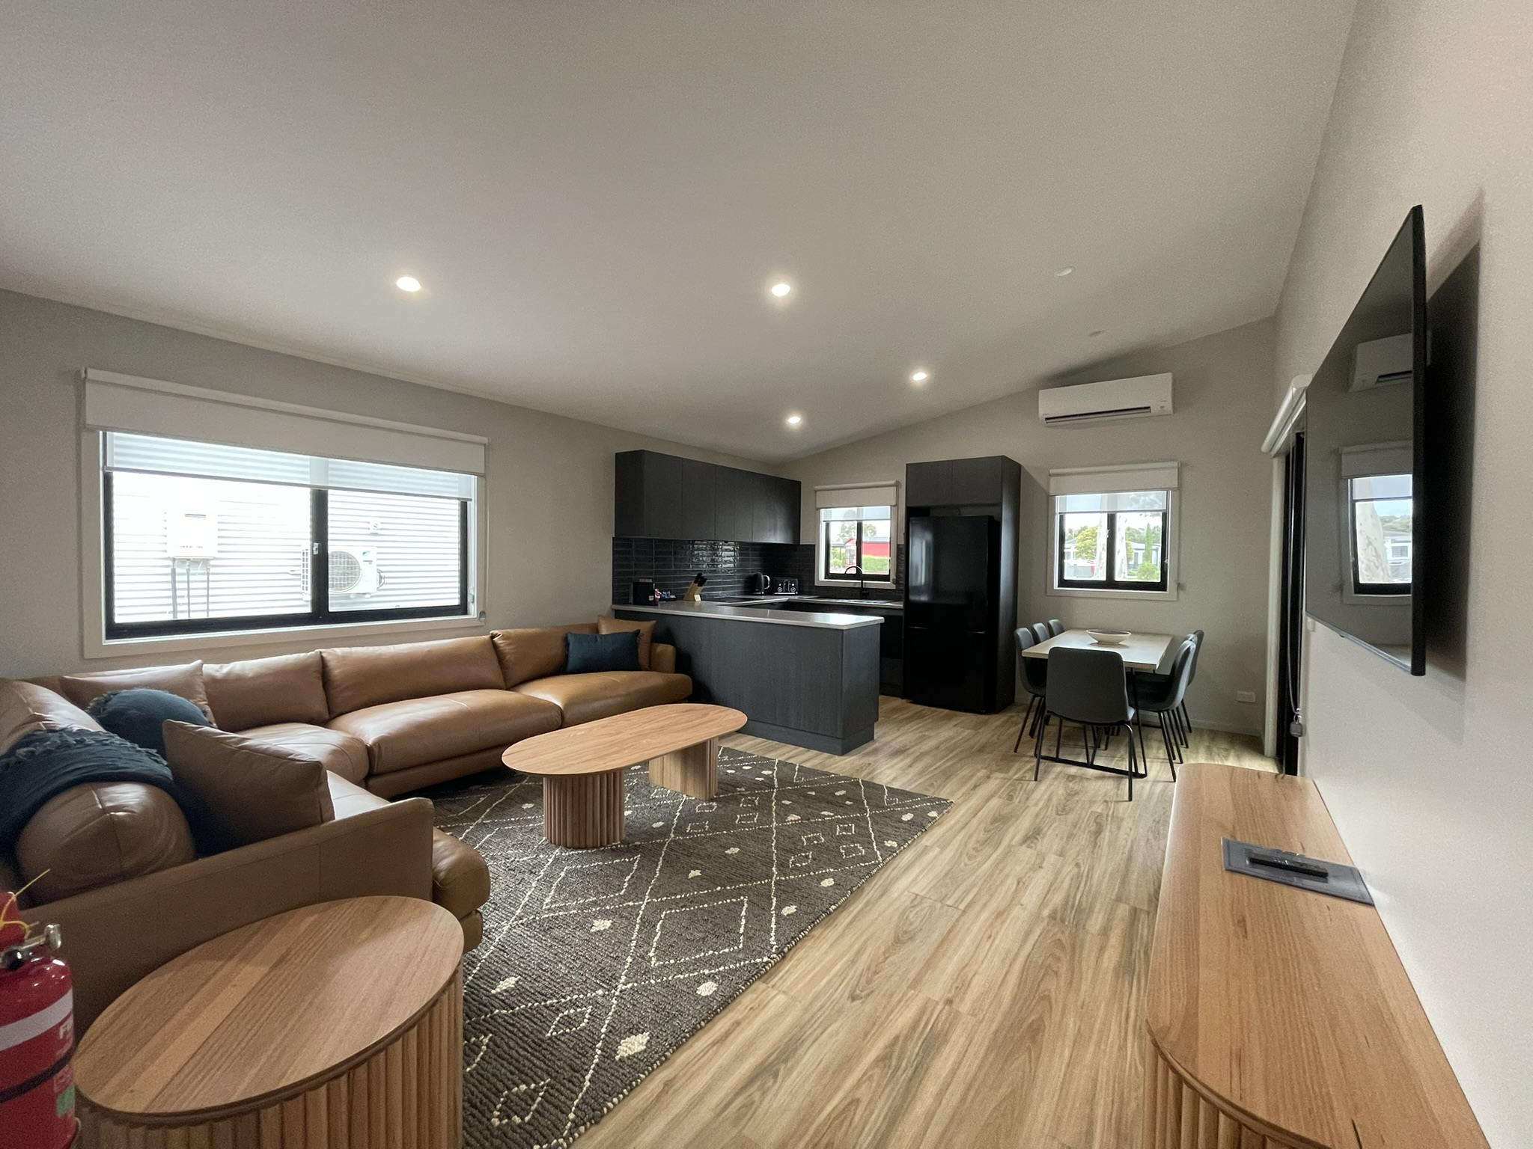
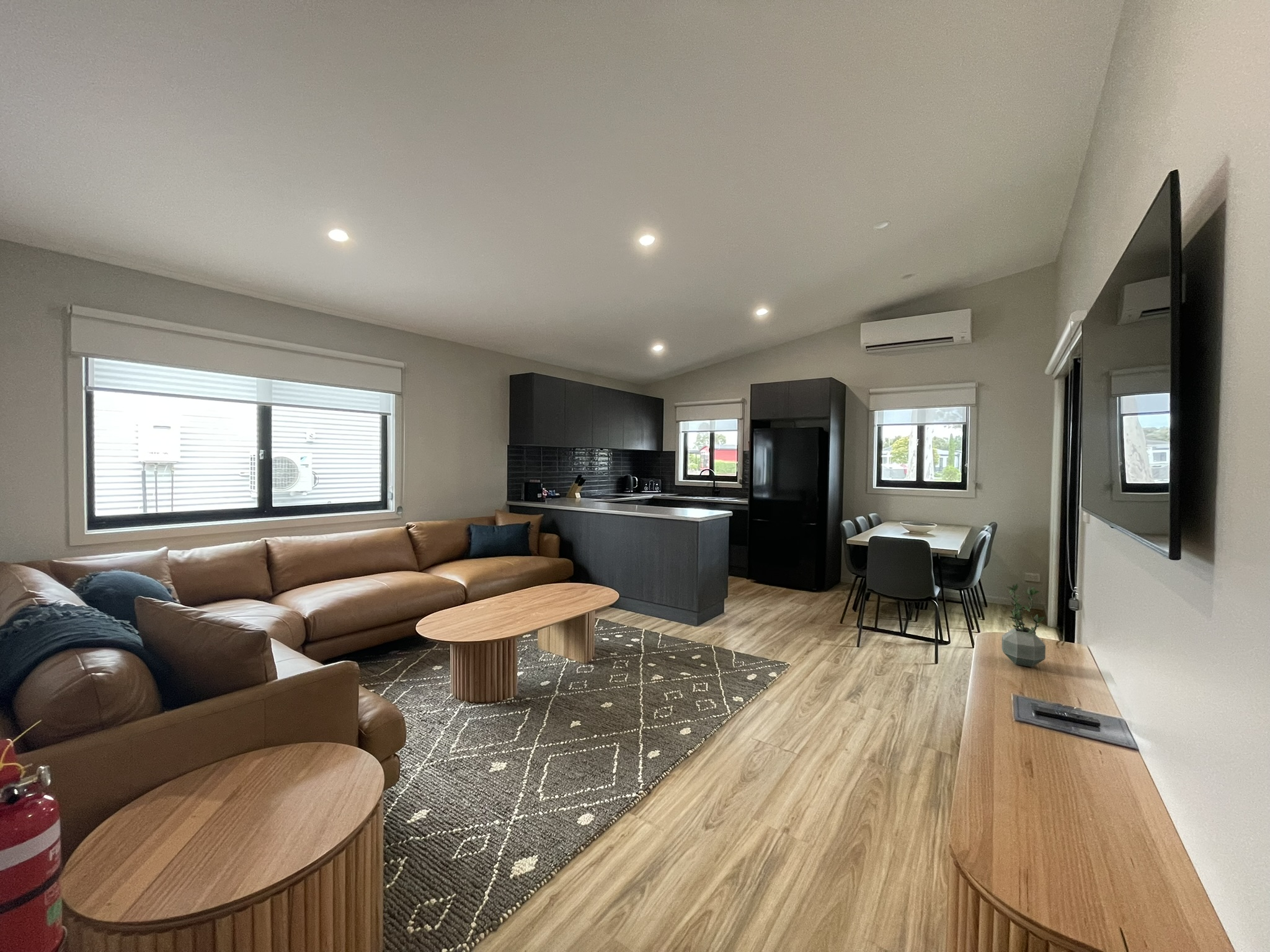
+ potted plant [1001,583,1046,668]
